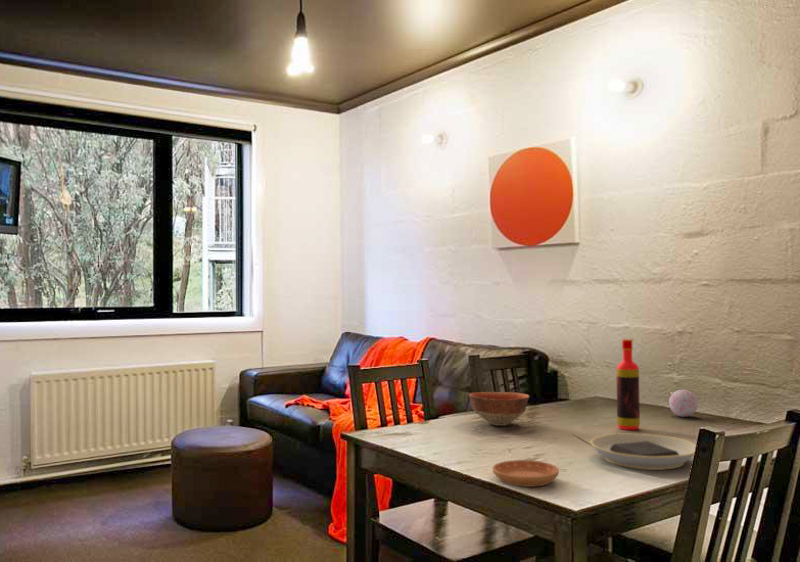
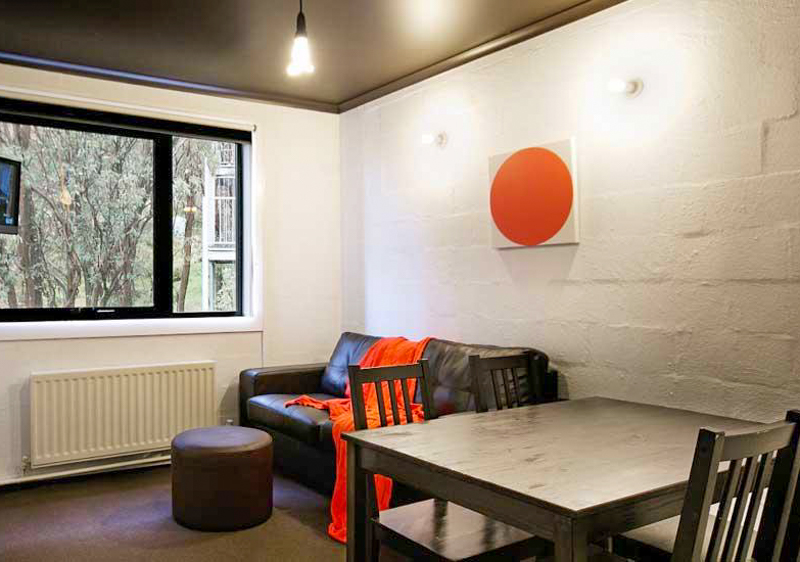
- plate [590,433,697,471]
- bottle [615,338,641,431]
- saucer [491,459,560,488]
- decorative ball [668,389,699,418]
- bowl [468,391,530,427]
